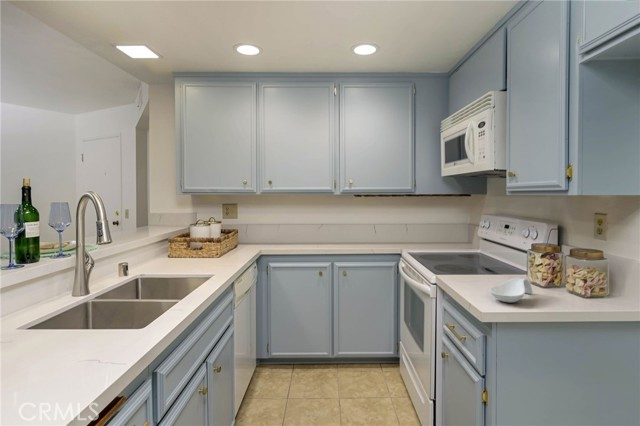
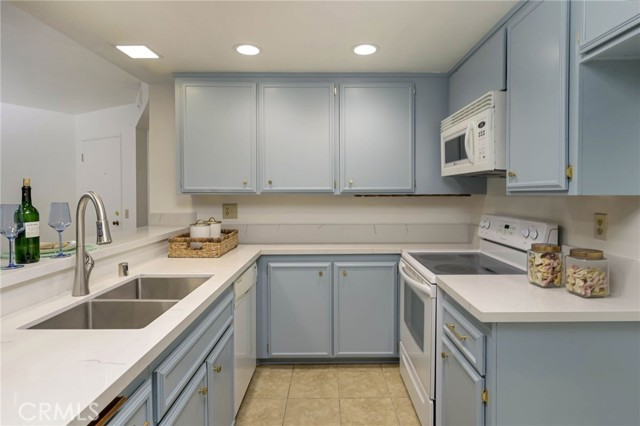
- spoon rest [489,276,533,303]
